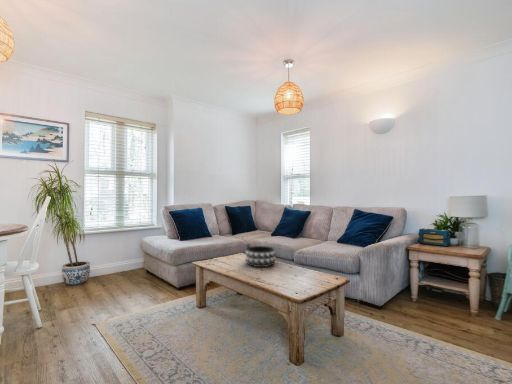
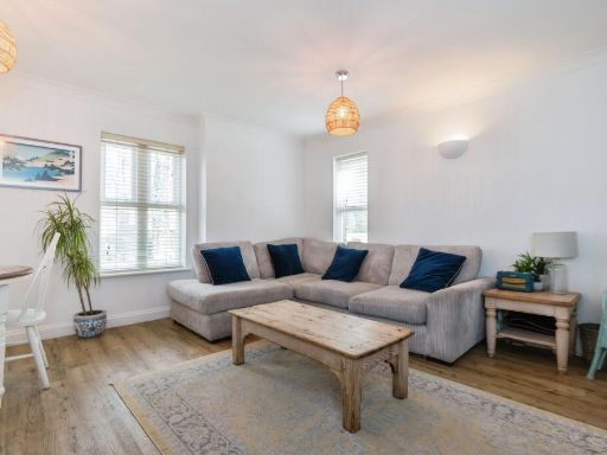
- decorative bowl [244,245,277,268]
